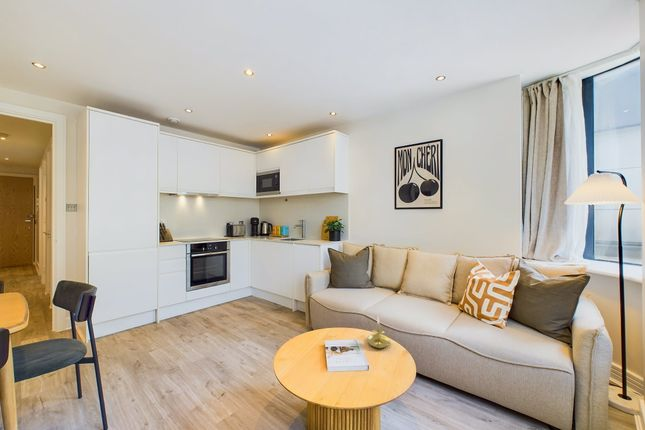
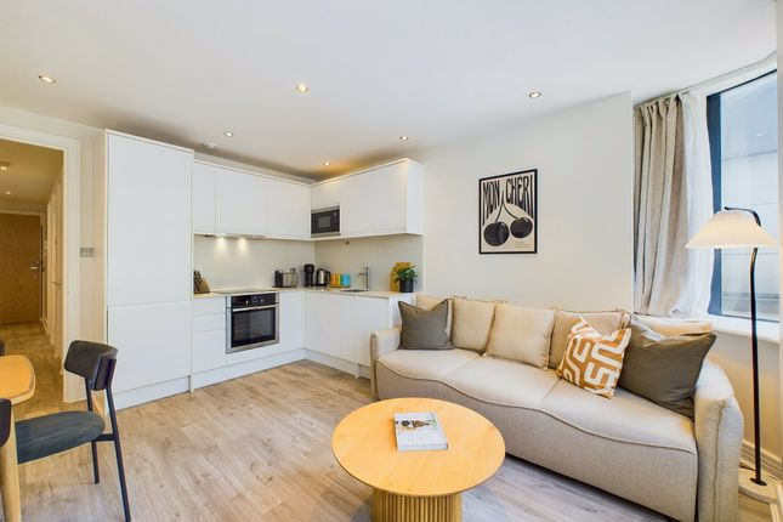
- candle holder [366,315,391,350]
